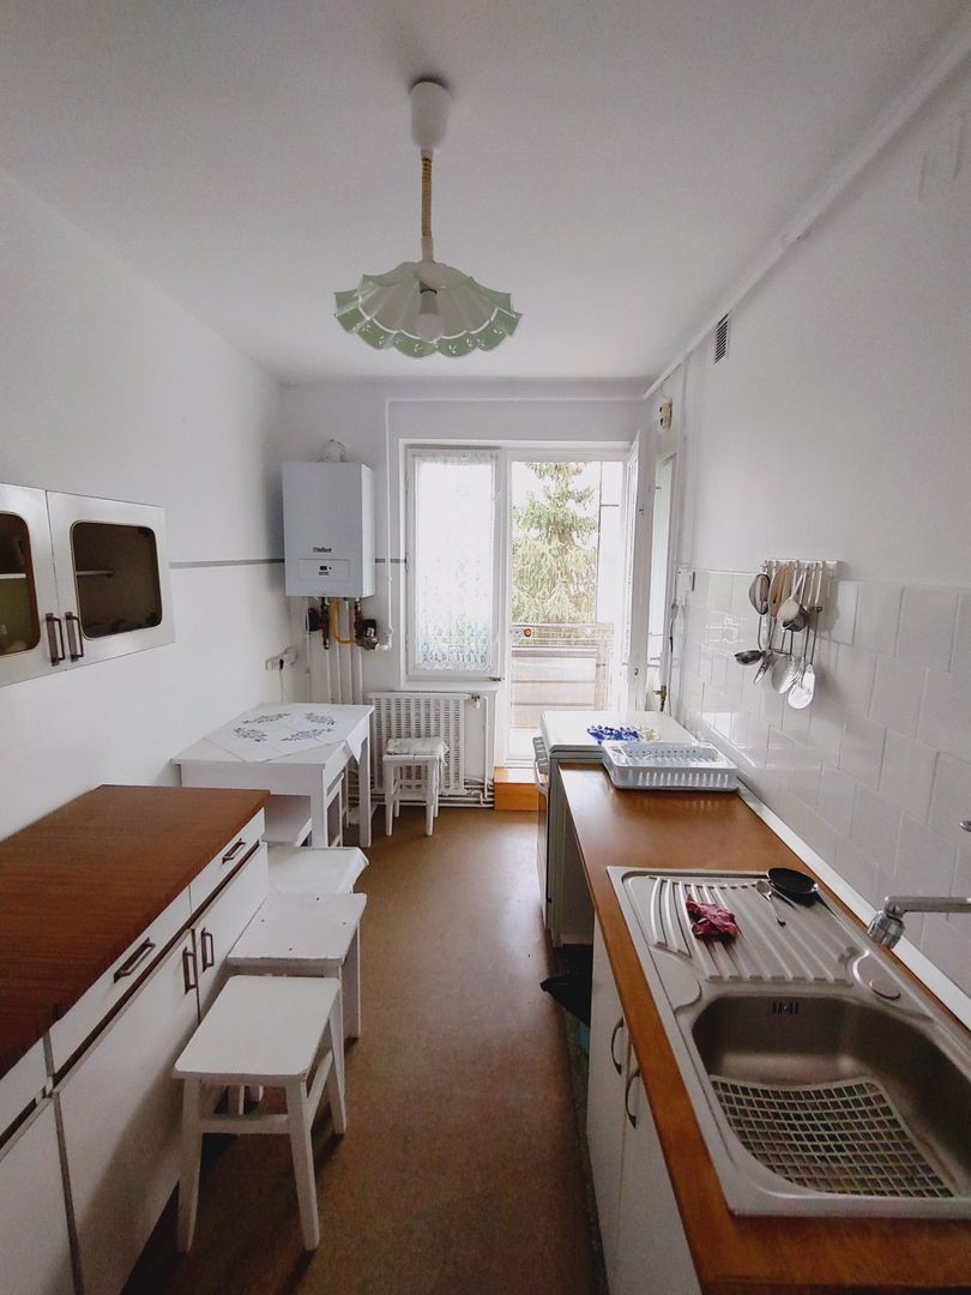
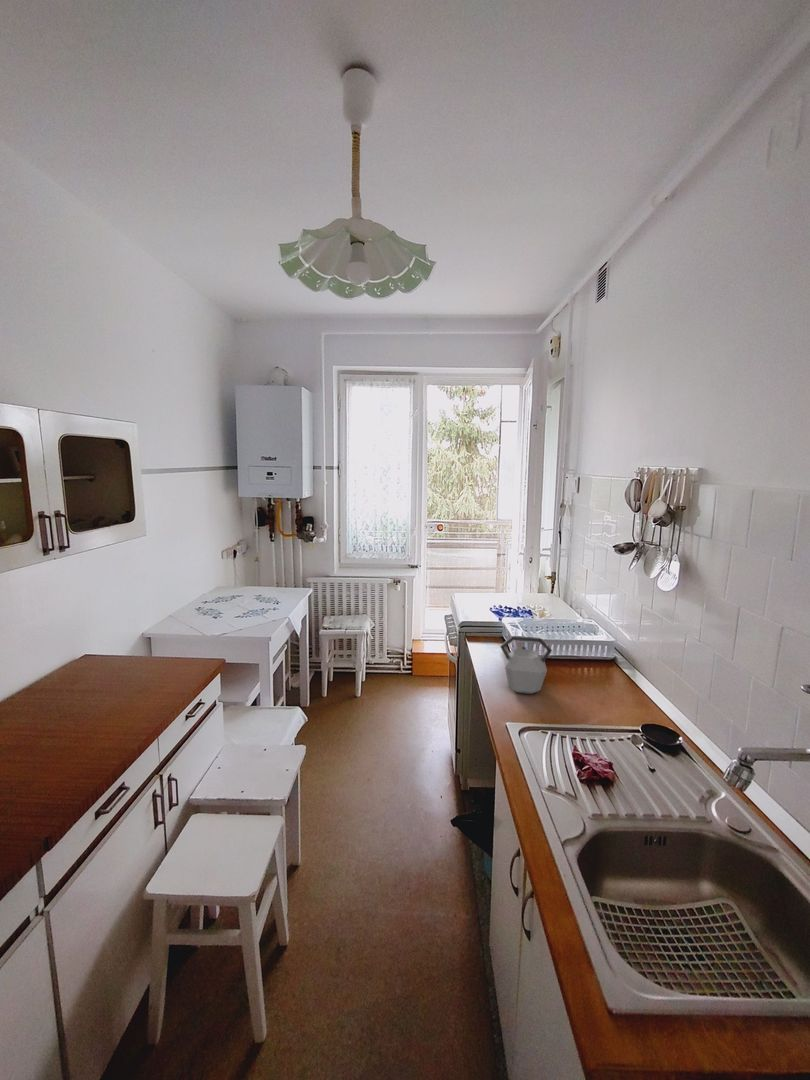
+ kettle [499,635,553,695]
